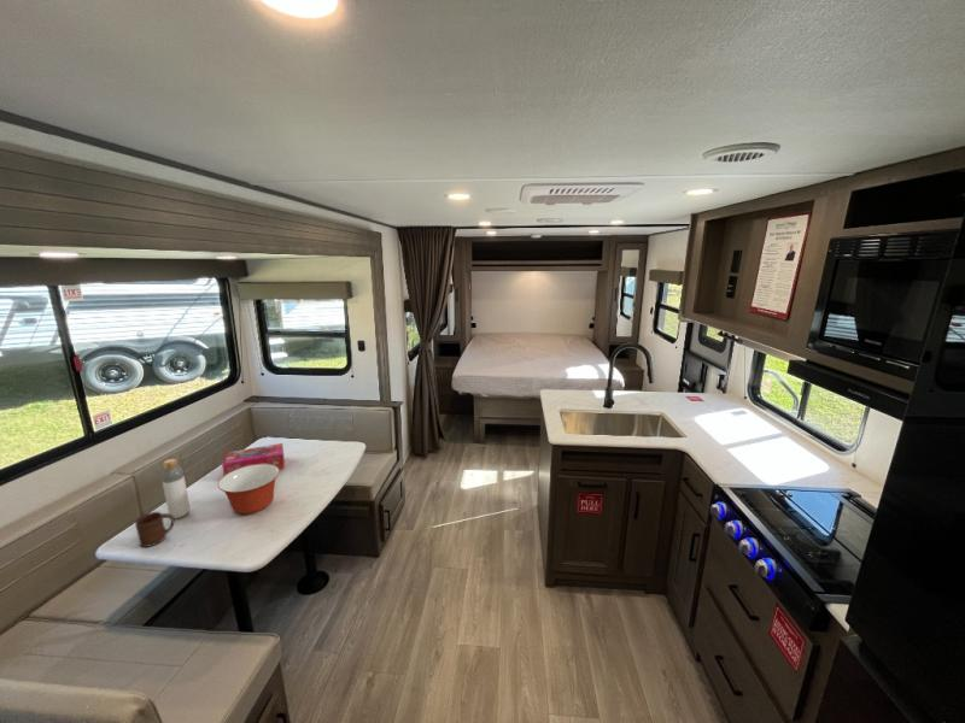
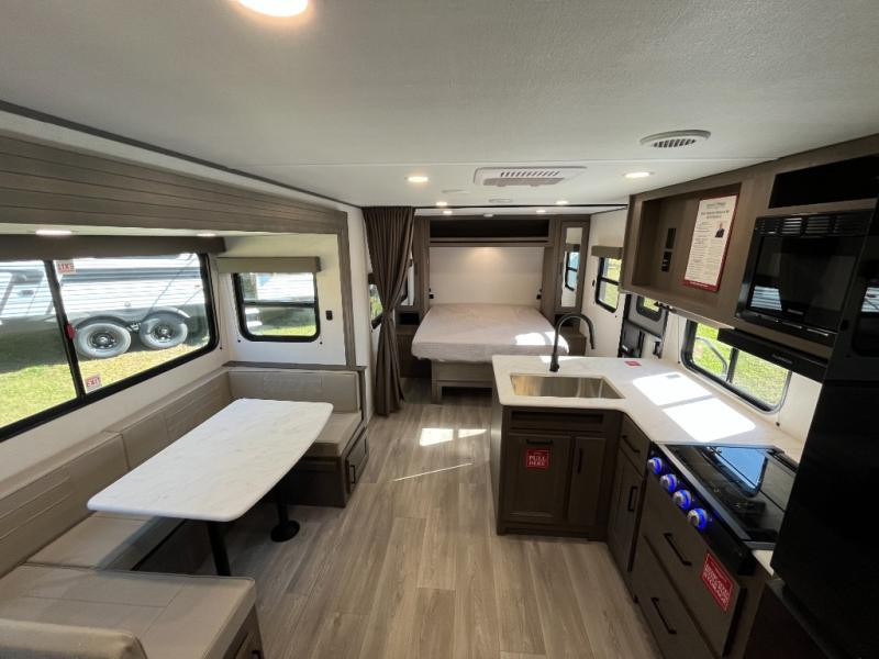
- bottle [160,458,191,519]
- tissue box [221,442,286,477]
- mixing bowl [217,464,280,516]
- cup [134,511,176,548]
